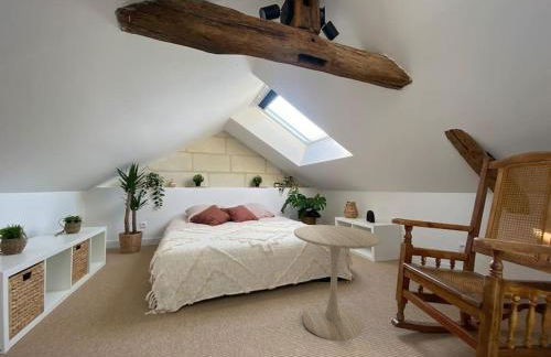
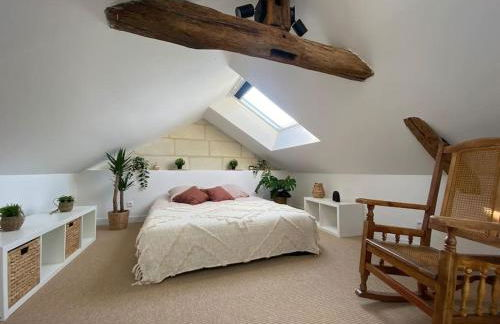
- side table [293,224,382,342]
